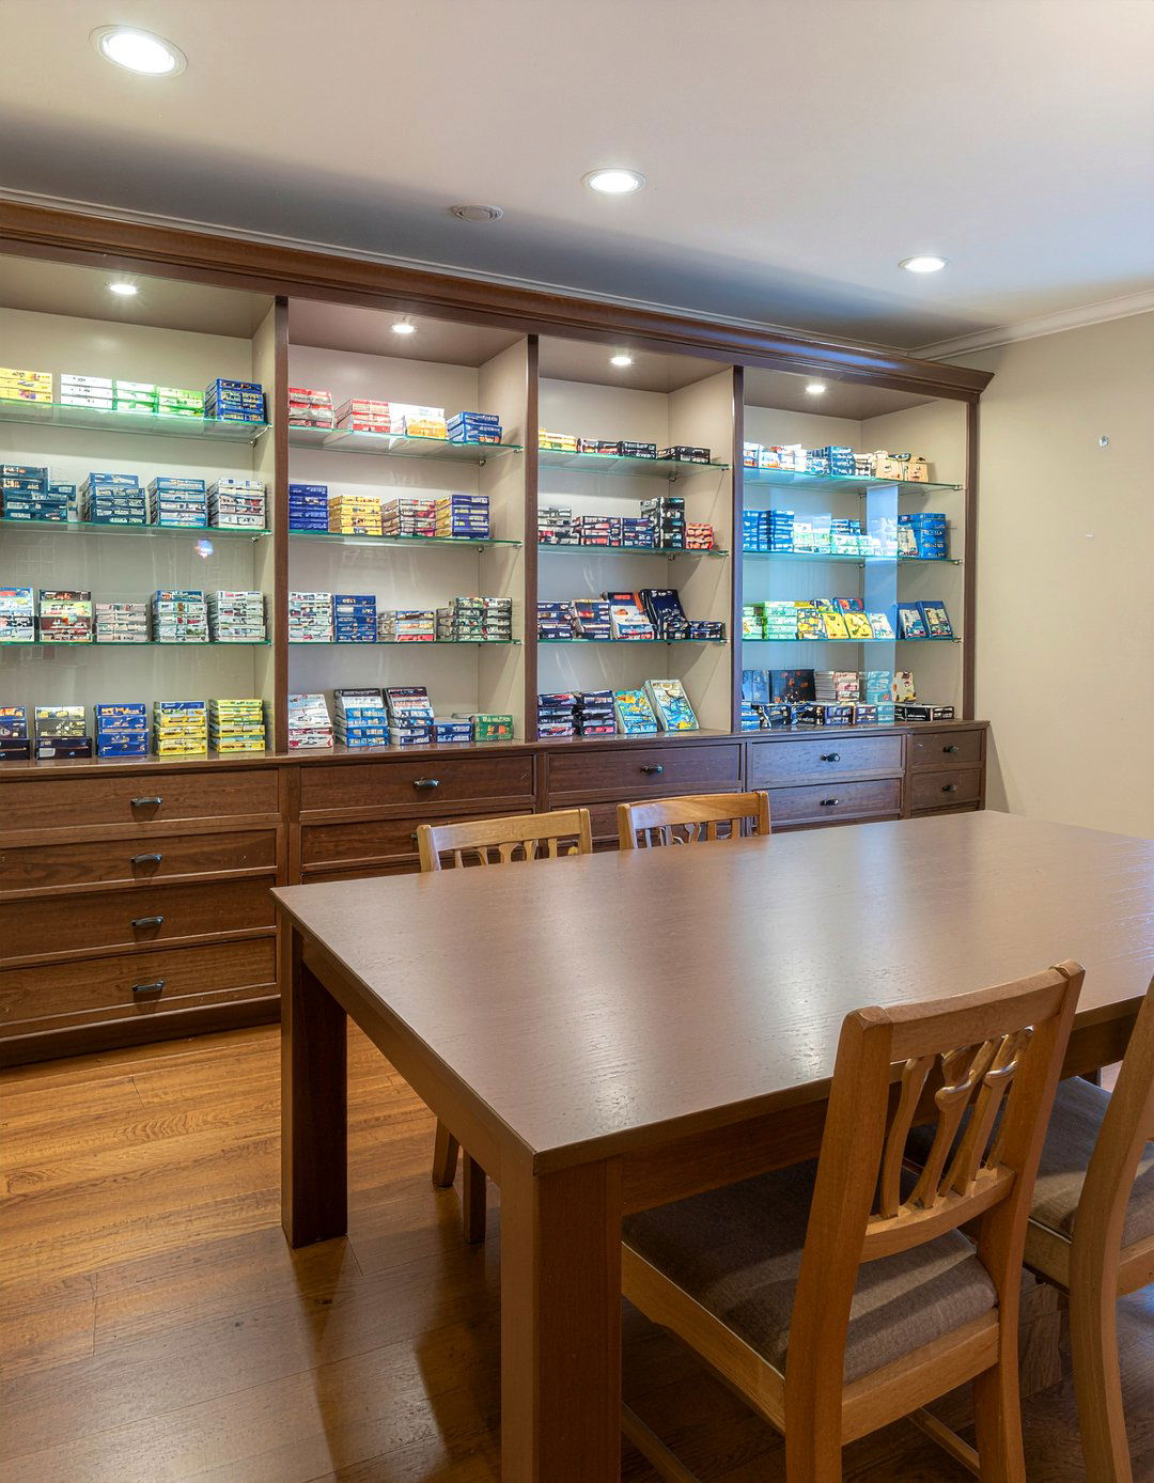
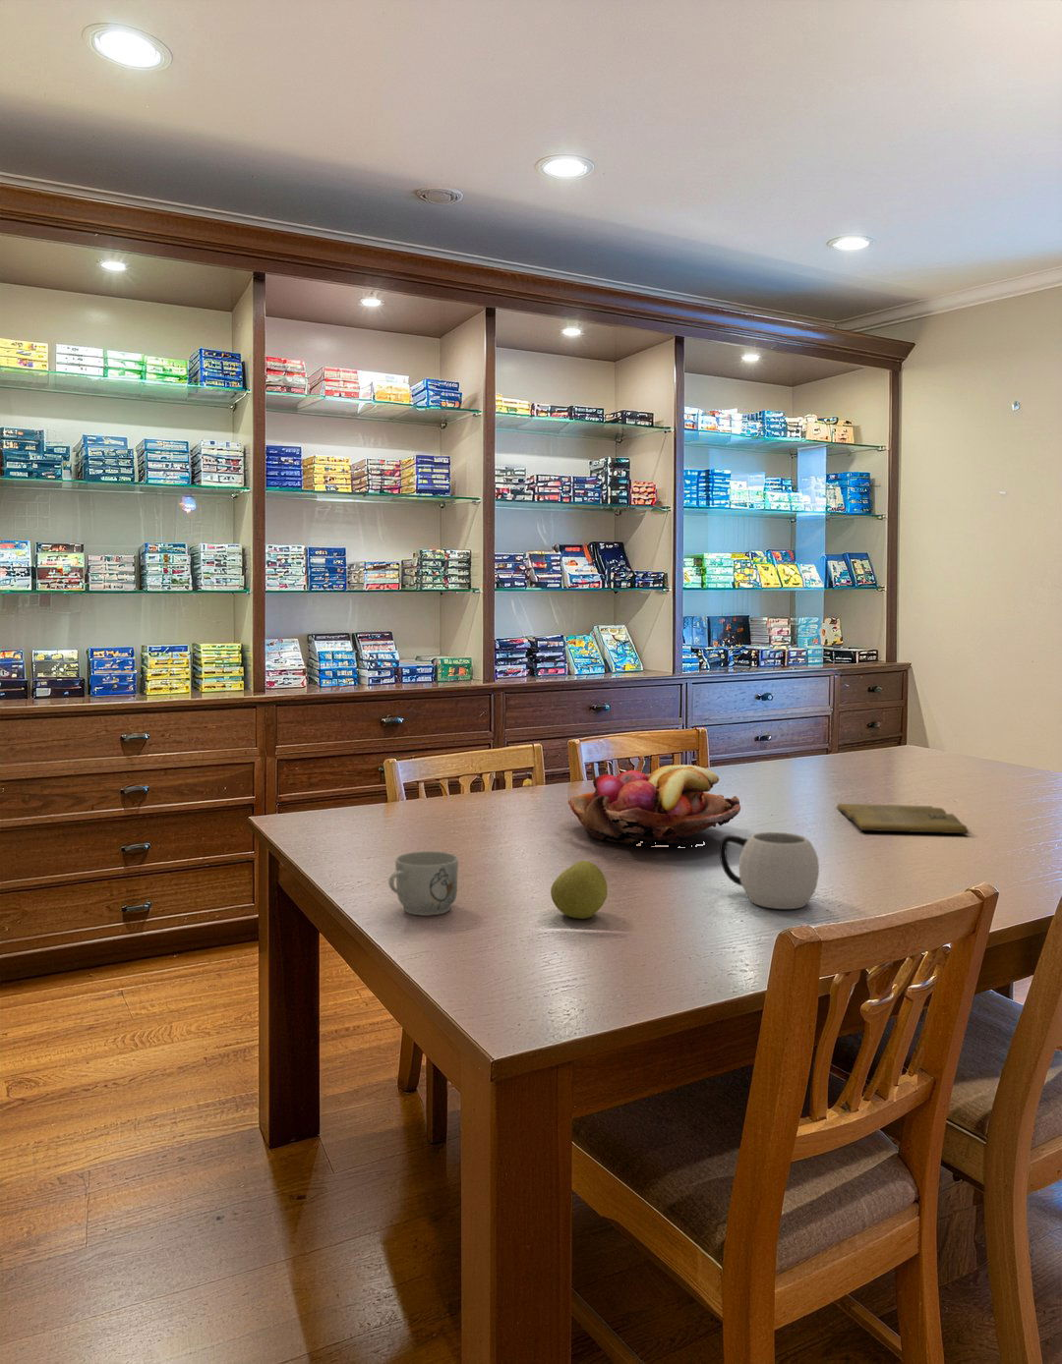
+ fruit basket [567,764,742,847]
+ book [836,803,970,835]
+ apple [549,860,609,920]
+ mug [388,850,460,917]
+ mug [719,831,821,910]
